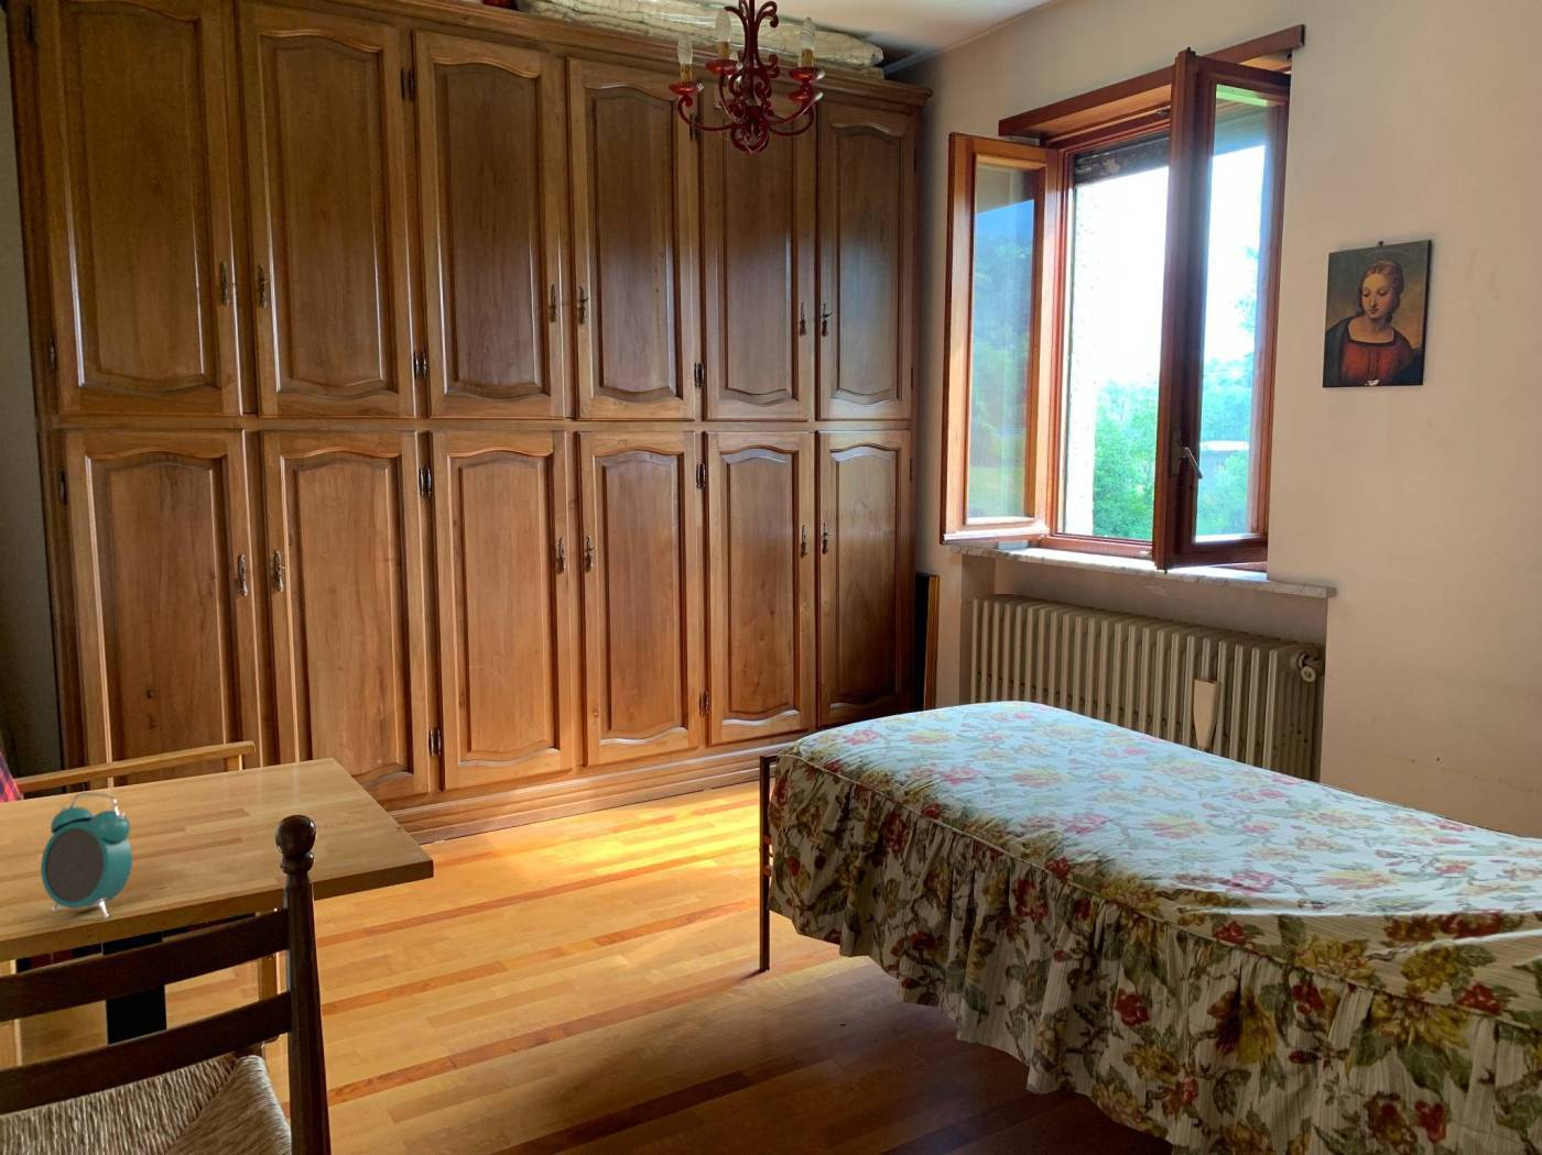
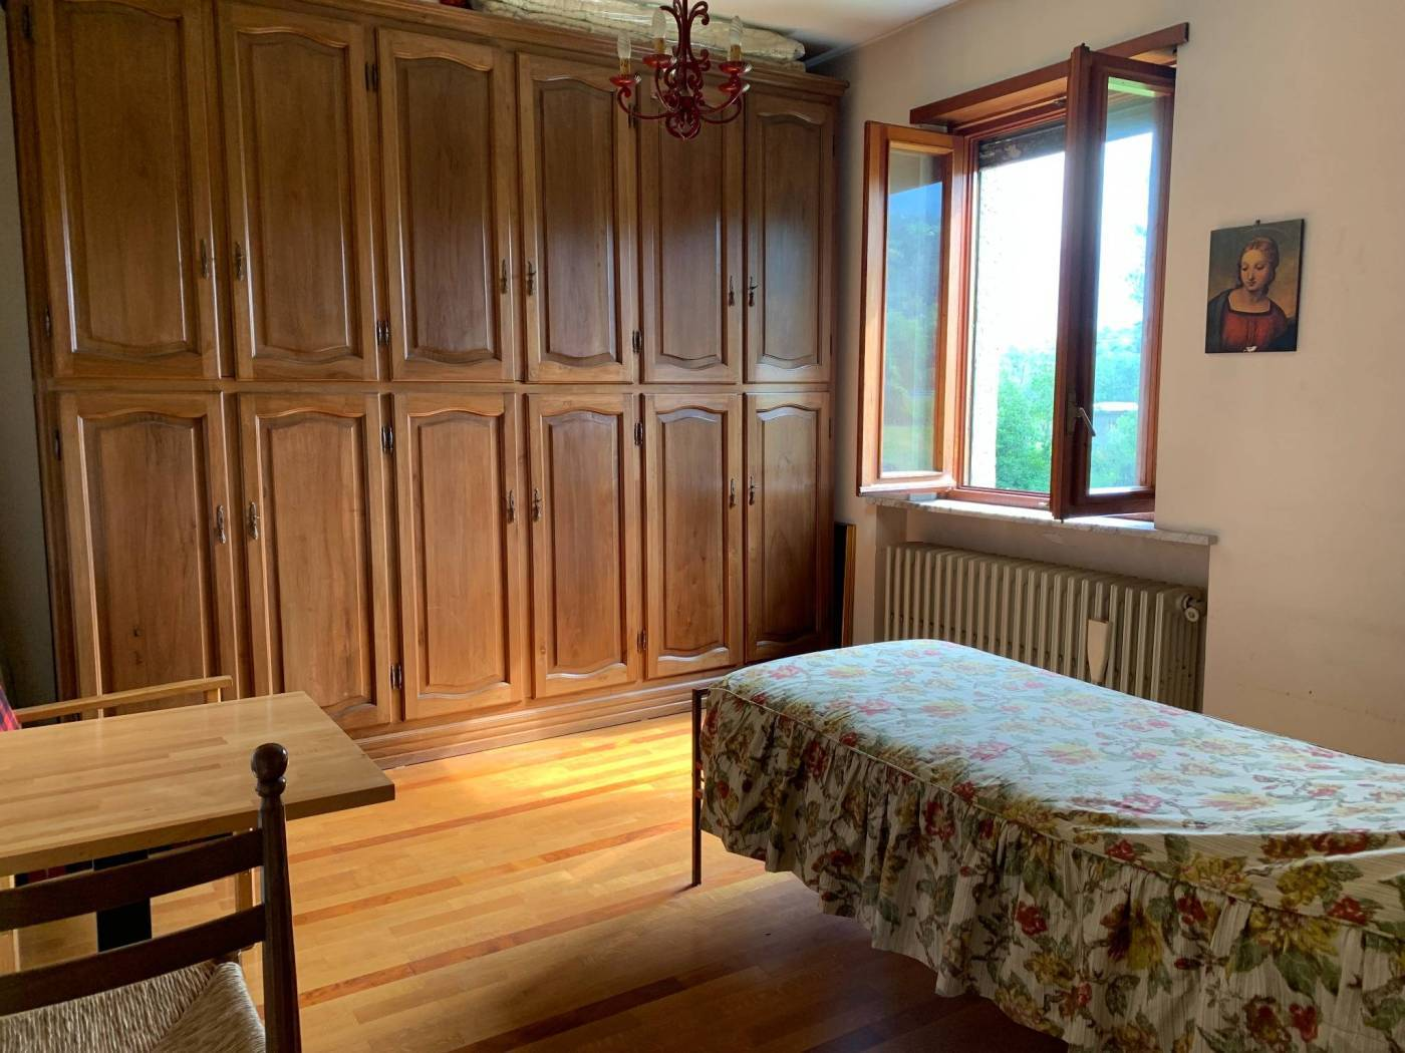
- alarm clock [40,791,134,920]
